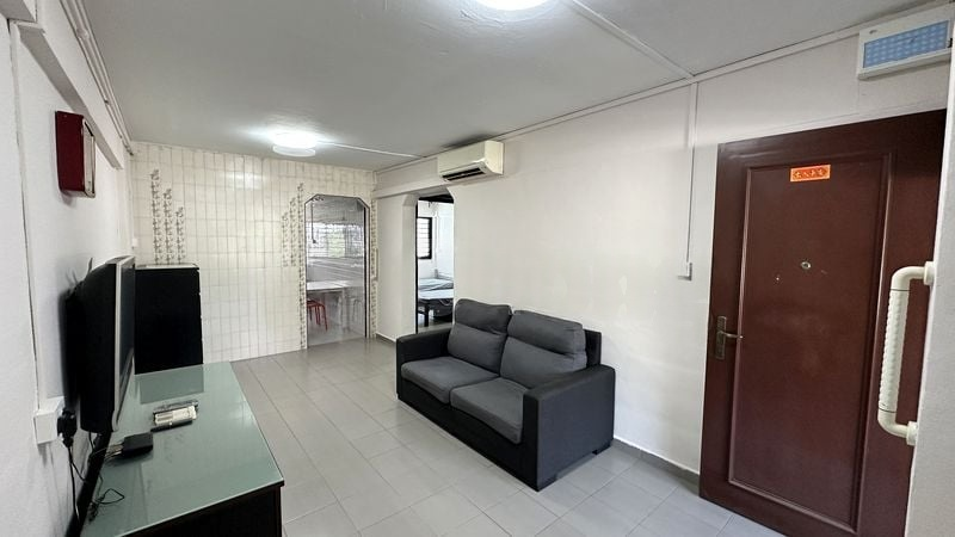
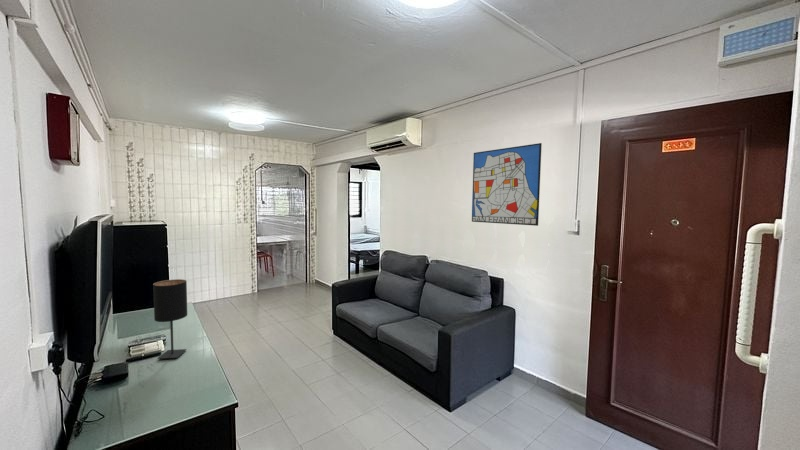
+ table lamp [152,278,188,360]
+ wall art [471,142,543,227]
